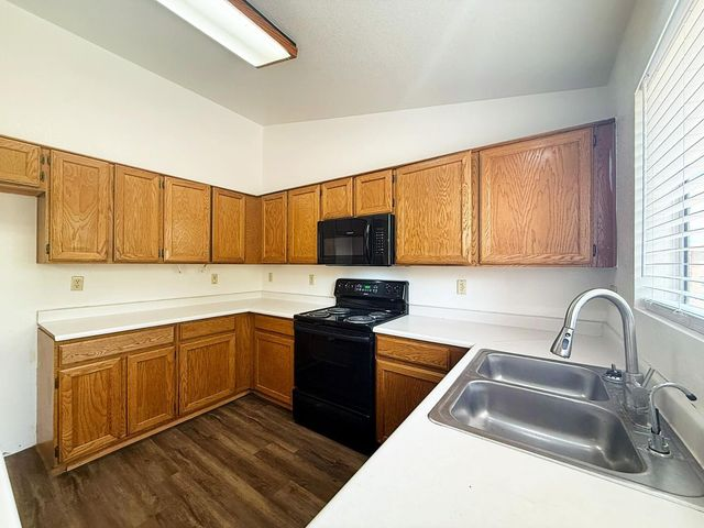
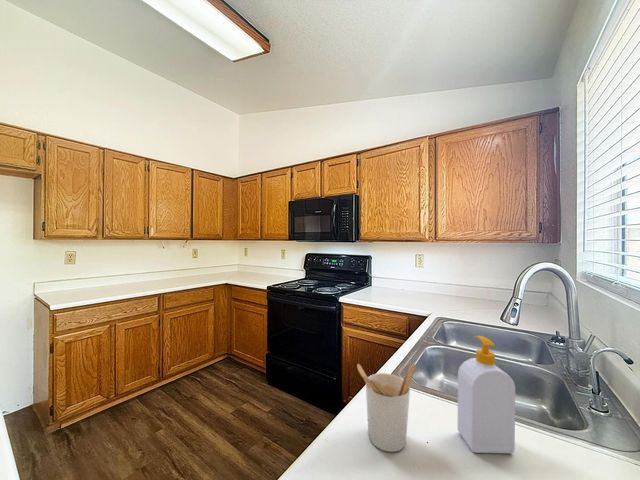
+ utensil holder [356,363,417,453]
+ soap bottle [457,335,516,454]
